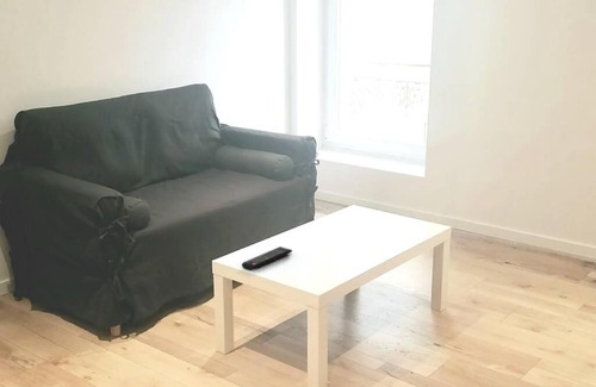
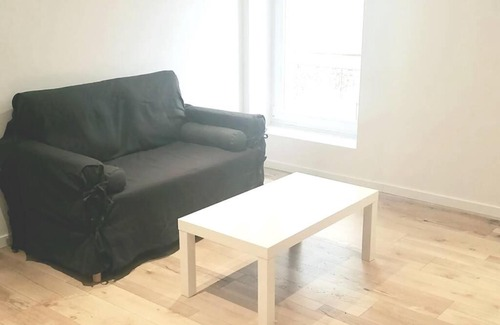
- remote control [241,245,293,271]
